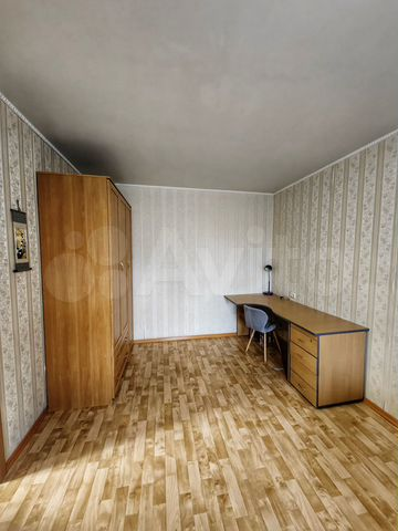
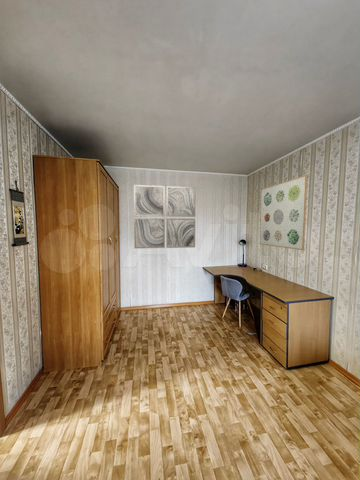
+ wall art [259,174,308,251]
+ wall art [133,184,197,249]
